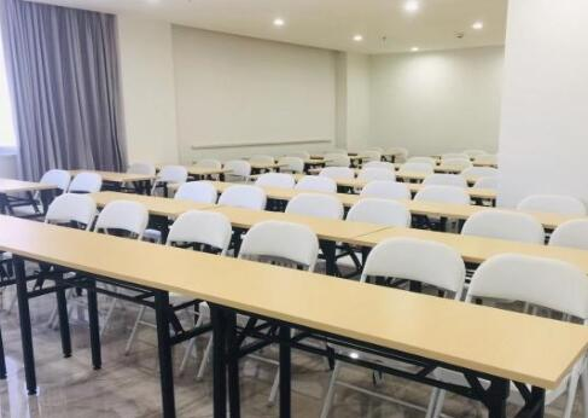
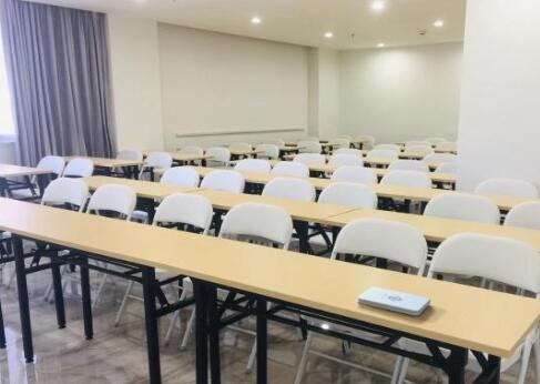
+ notepad [357,285,431,316]
